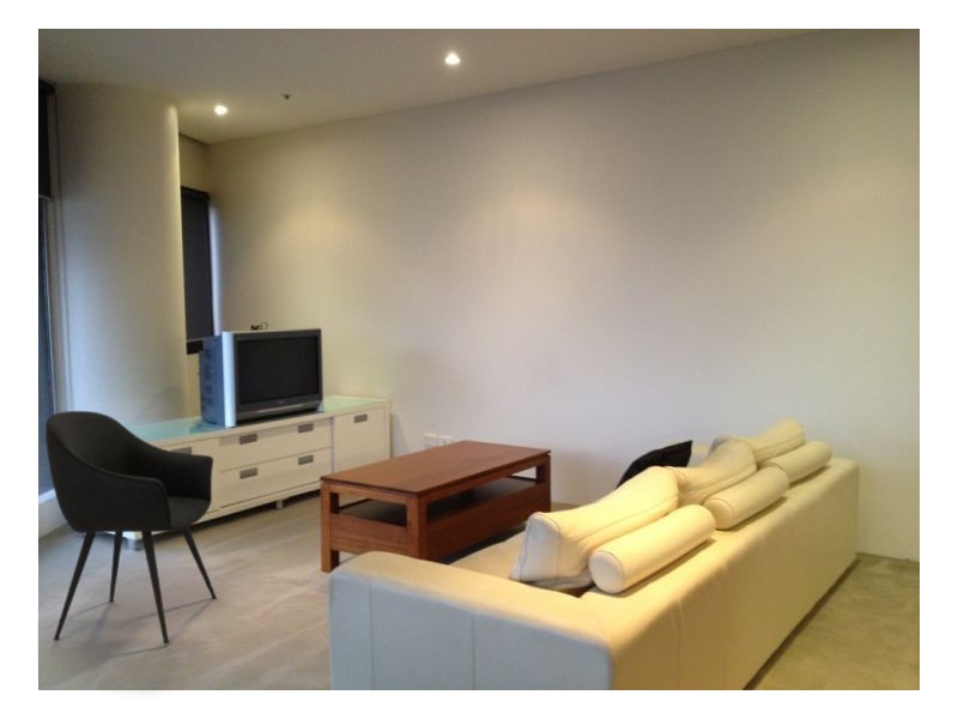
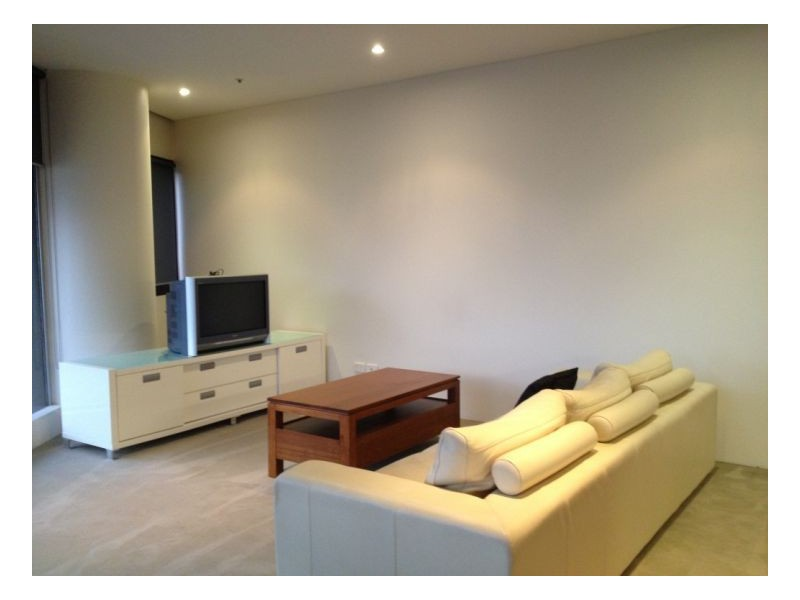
- armchair [44,410,218,645]
